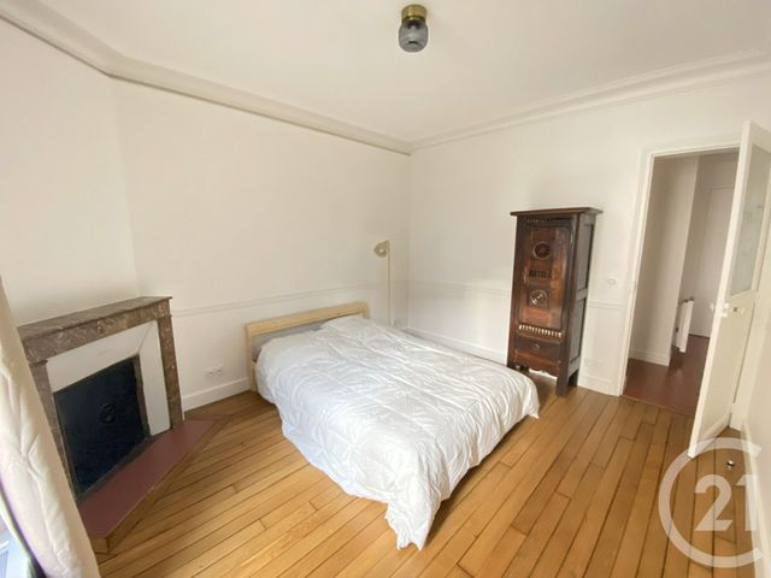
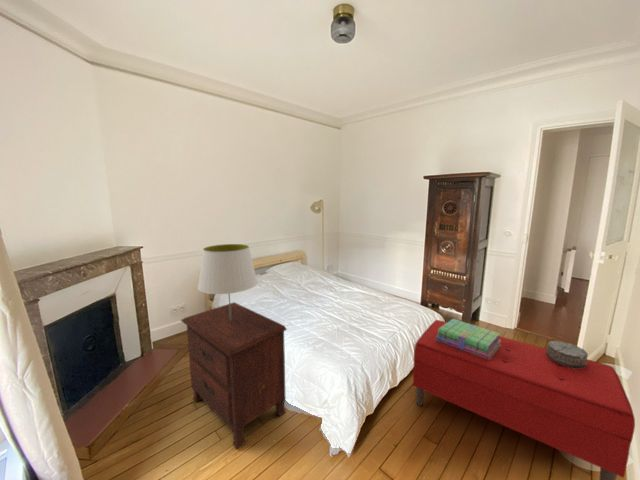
+ stack of books [436,318,501,360]
+ bench [412,319,636,480]
+ table lamp [197,243,259,320]
+ decorative box [546,340,589,368]
+ nightstand [180,301,288,450]
